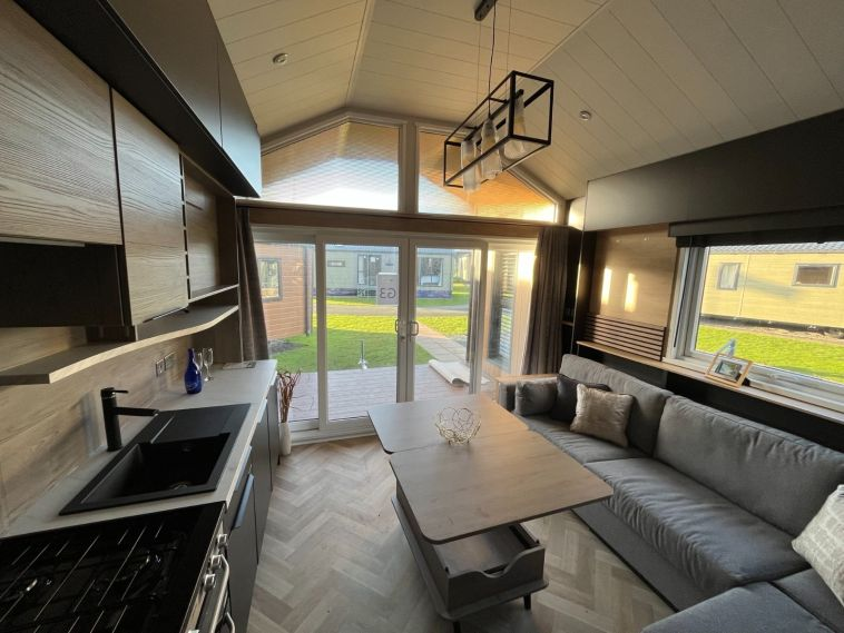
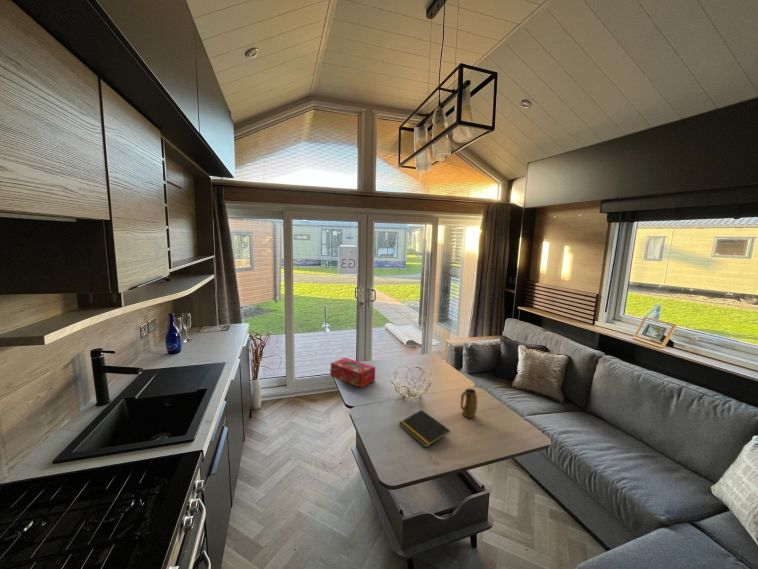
+ notepad [398,409,451,449]
+ mug [460,388,478,419]
+ tissue box [330,357,376,389]
